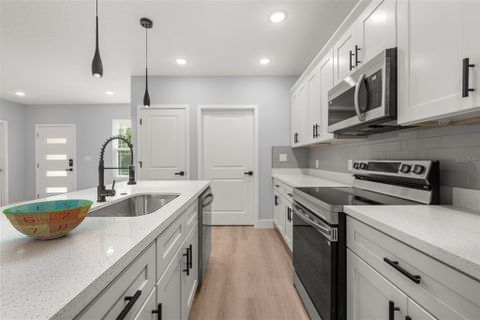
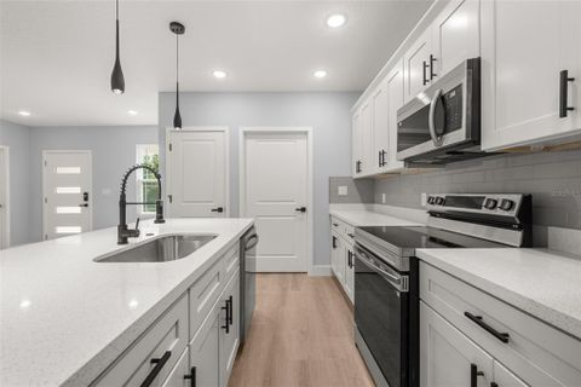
- bowl [2,198,94,241]
